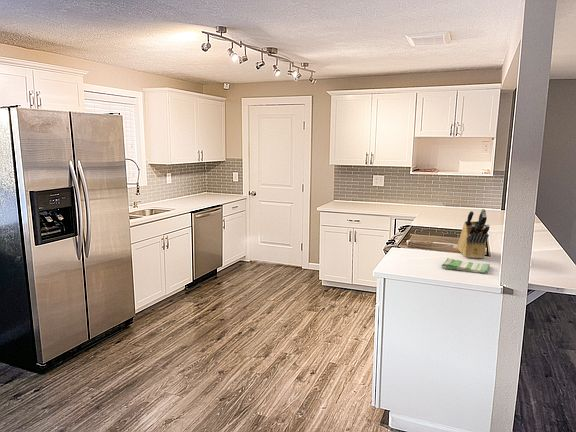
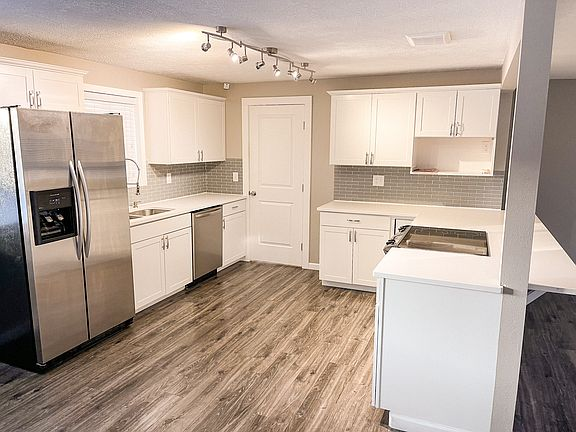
- knife block [456,208,490,259]
- dish towel [441,257,491,275]
